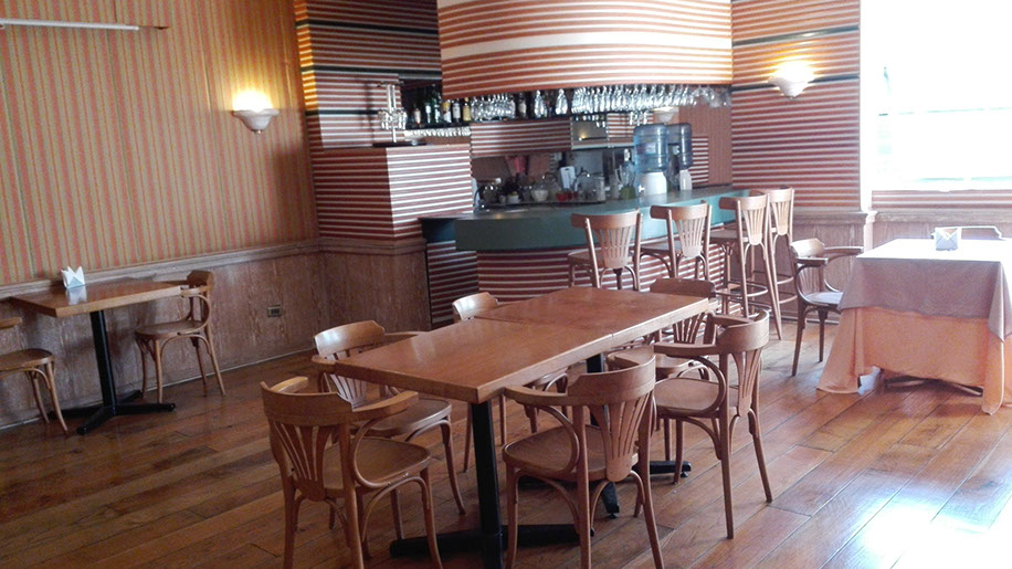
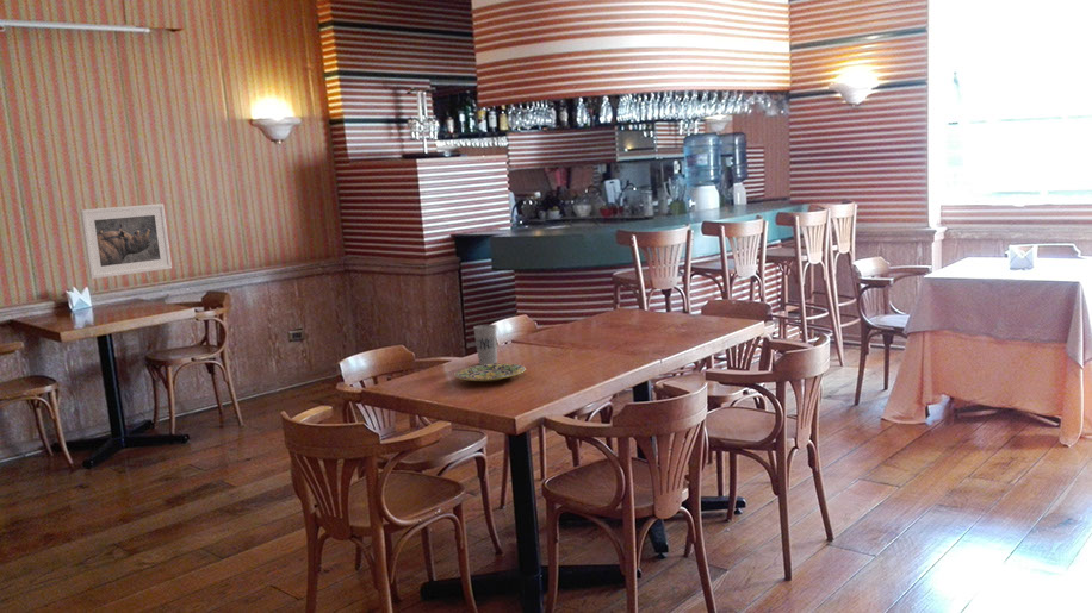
+ plate [453,362,527,383]
+ cup [472,324,498,365]
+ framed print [80,202,173,280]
